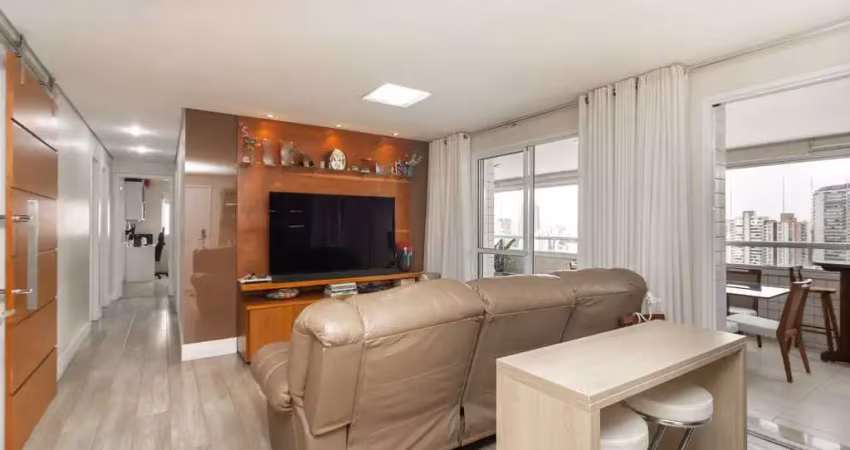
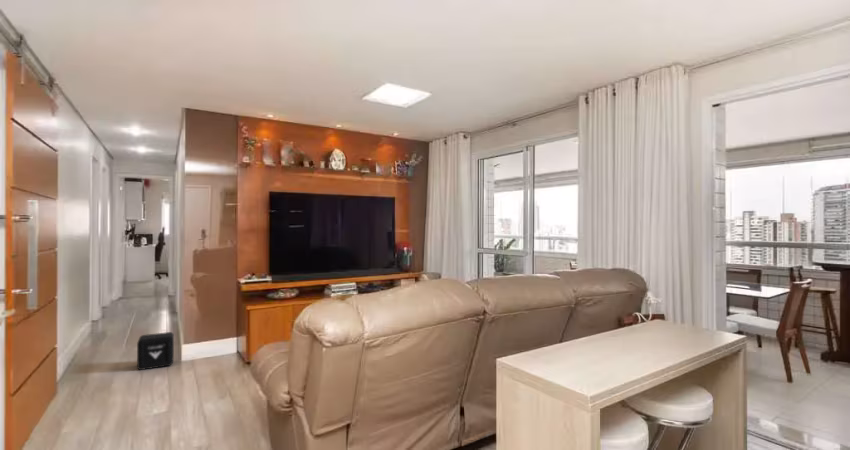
+ air purifier [136,331,175,371]
